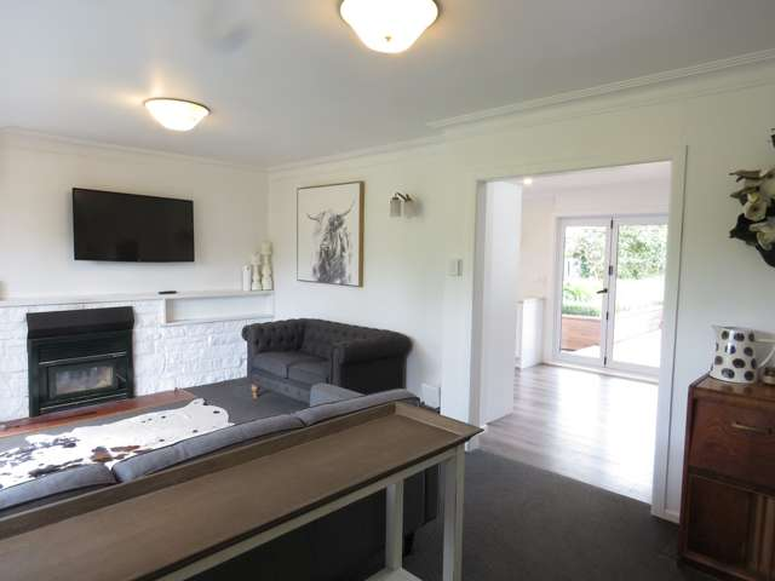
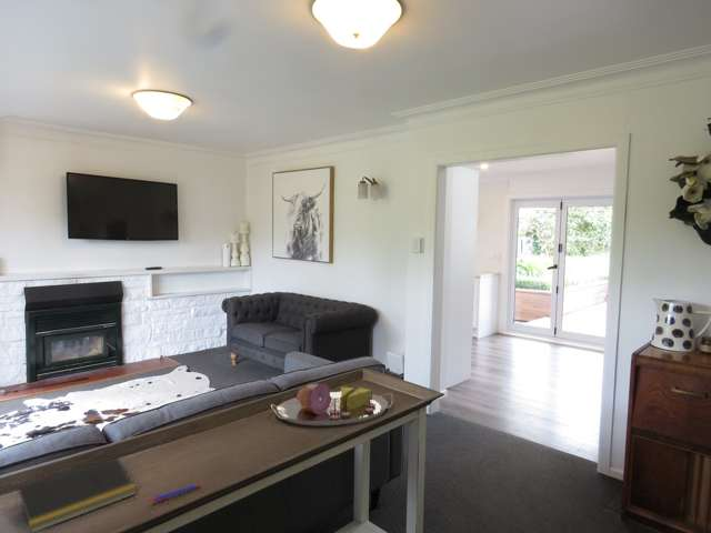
+ notepad [14,455,138,533]
+ pen [148,483,203,504]
+ serving tray [270,382,394,426]
